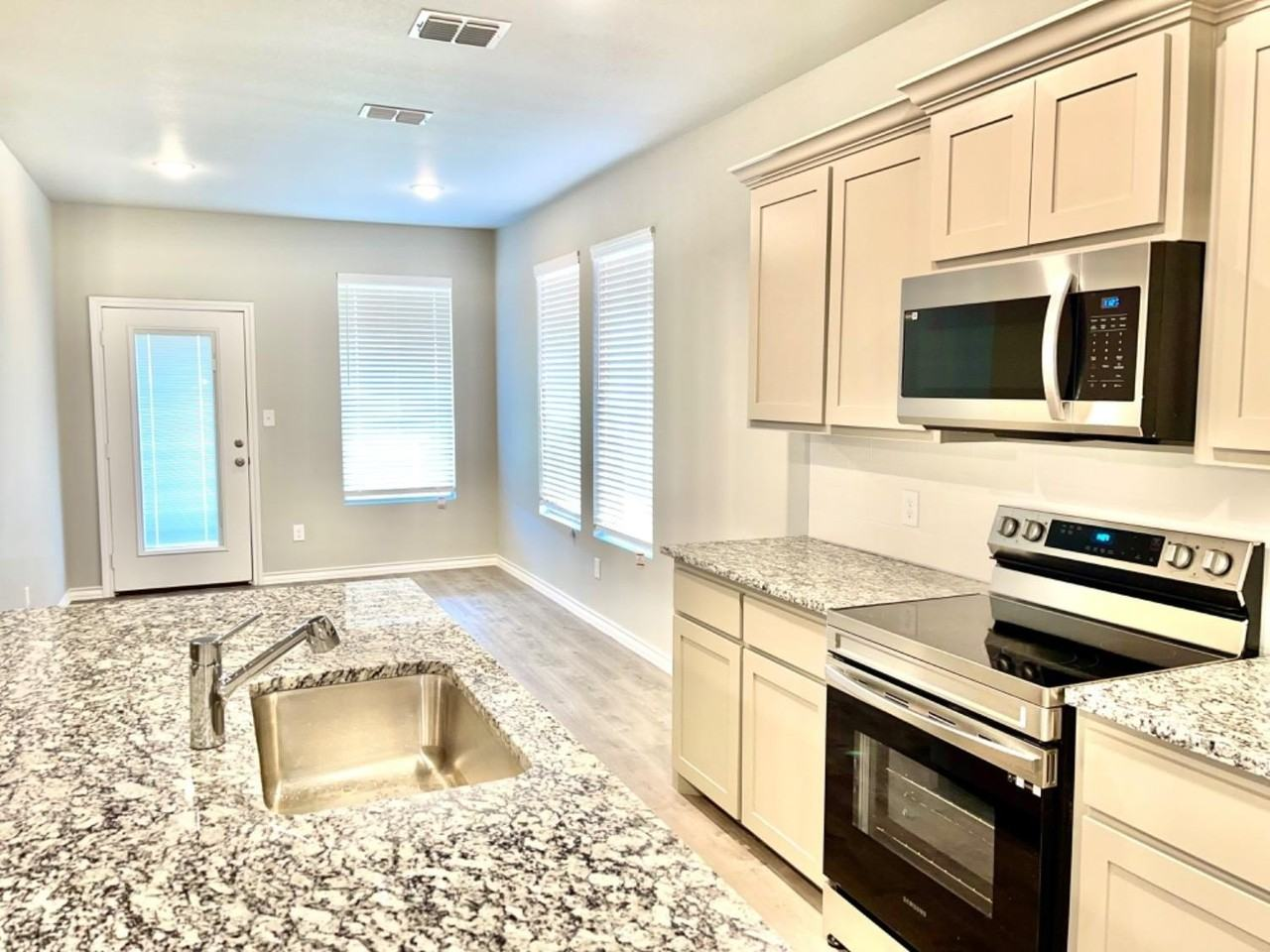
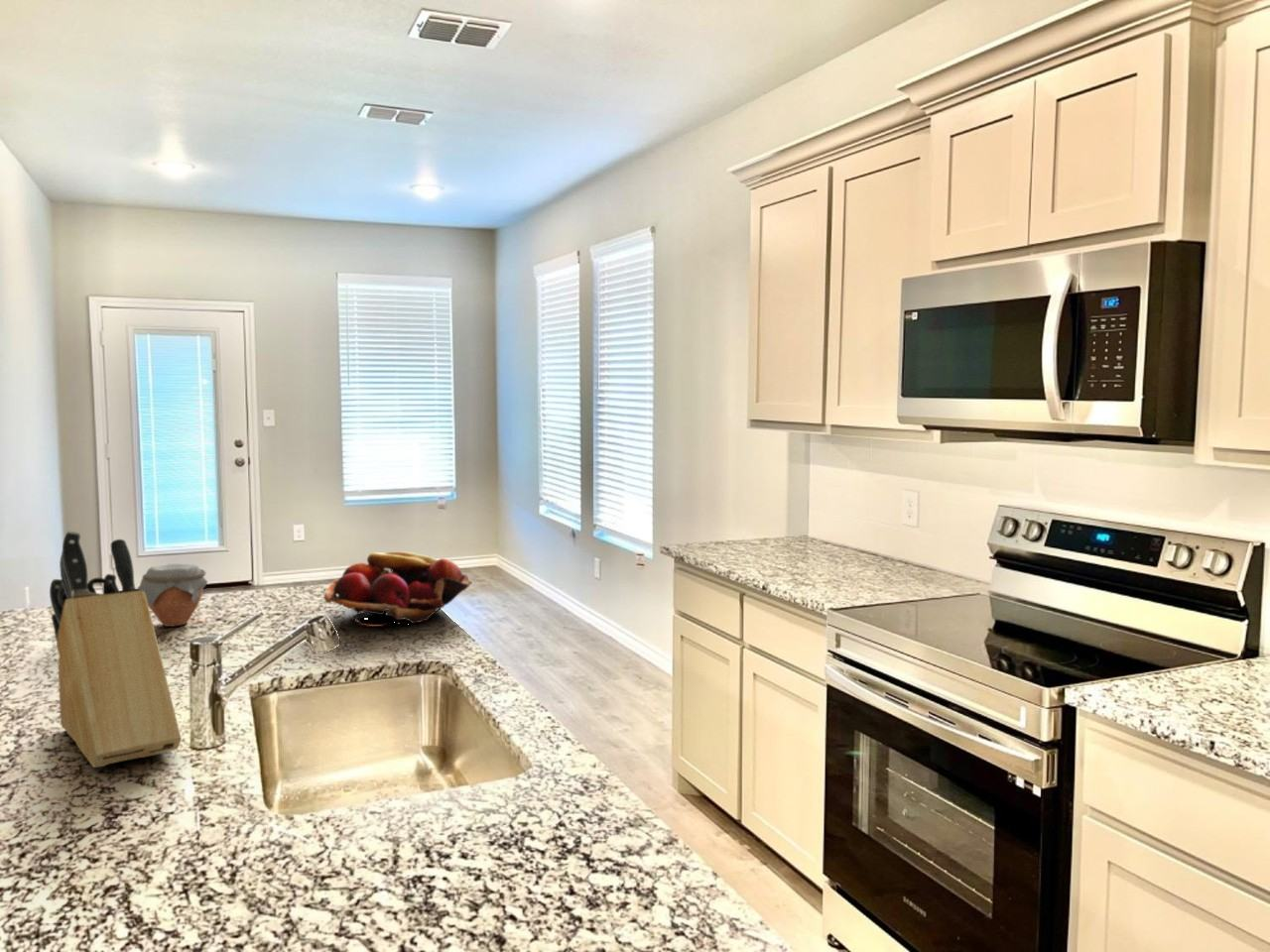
+ jar [136,562,209,628]
+ fruit basket [323,551,473,628]
+ knife block [49,531,183,769]
